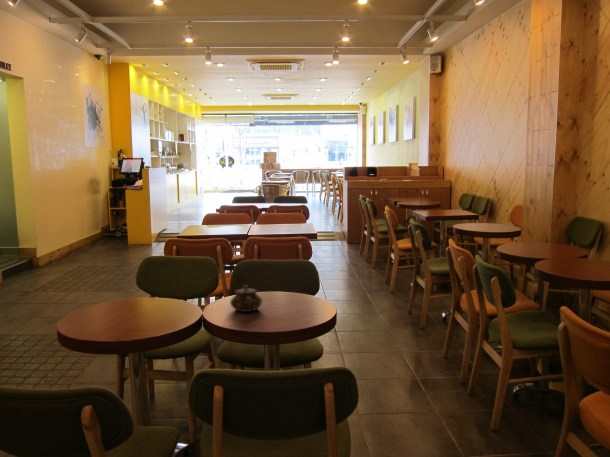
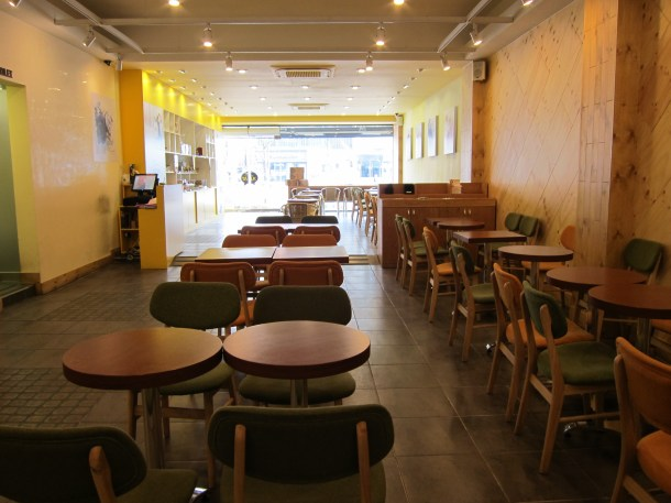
- teapot [229,284,263,313]
